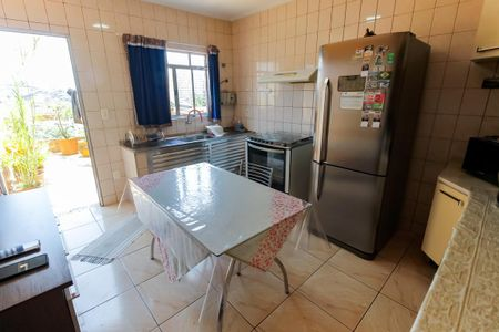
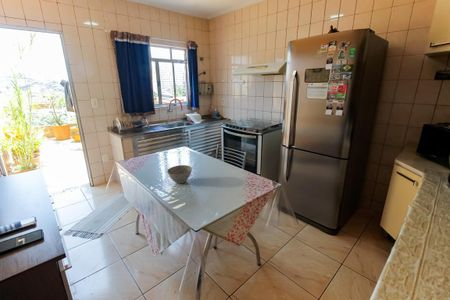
+ bowl [166,164,193,184]
